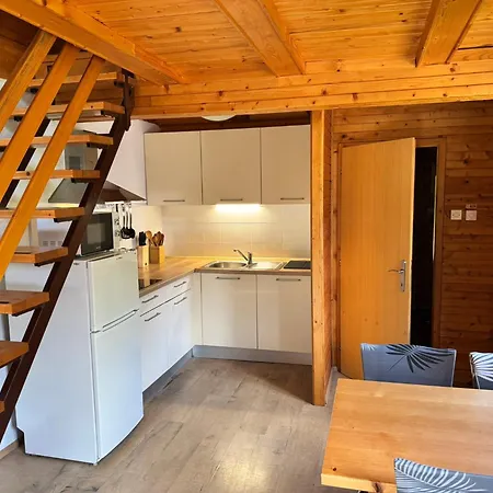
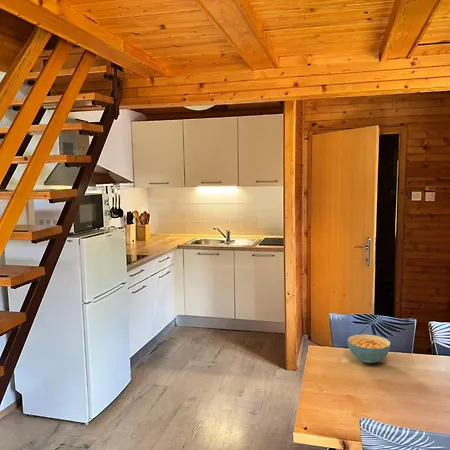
+ cereal bowl [346,333,392,364]
